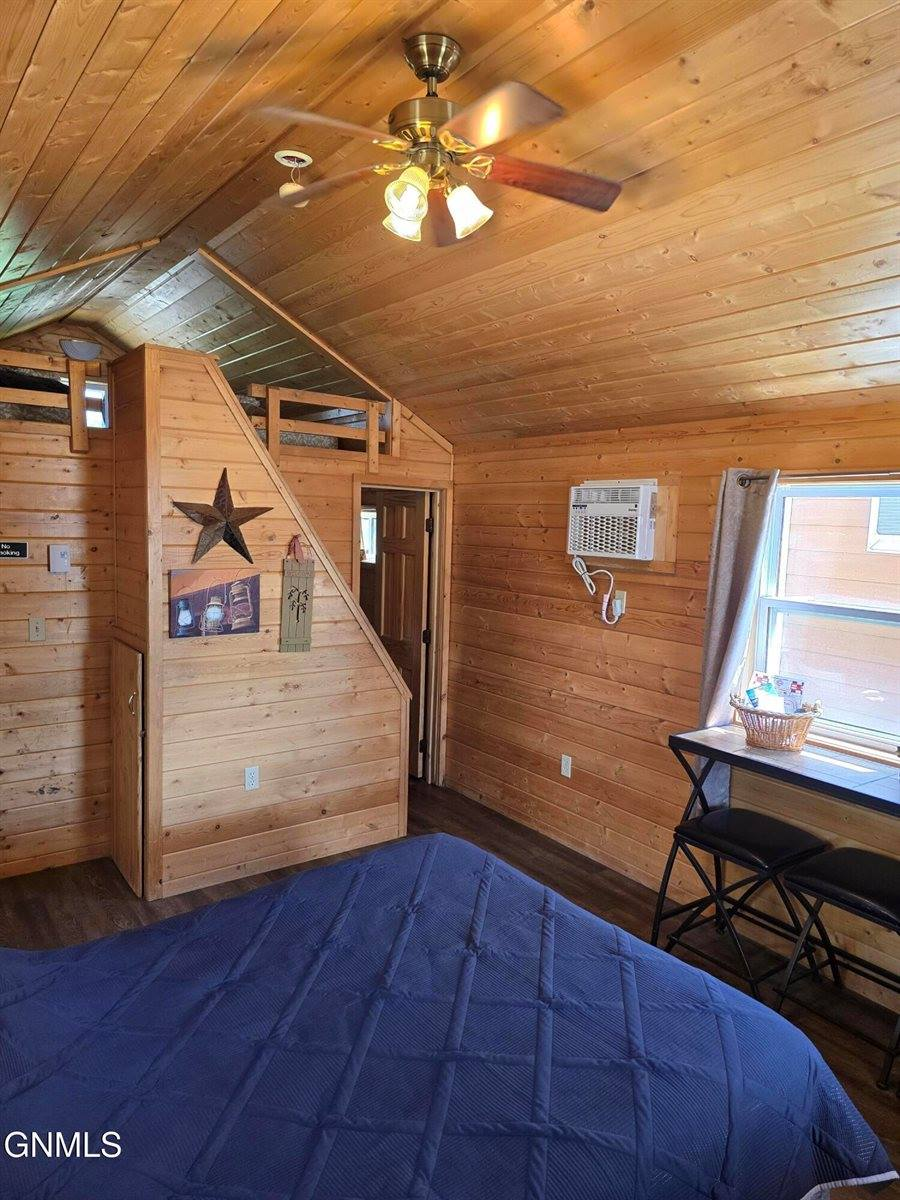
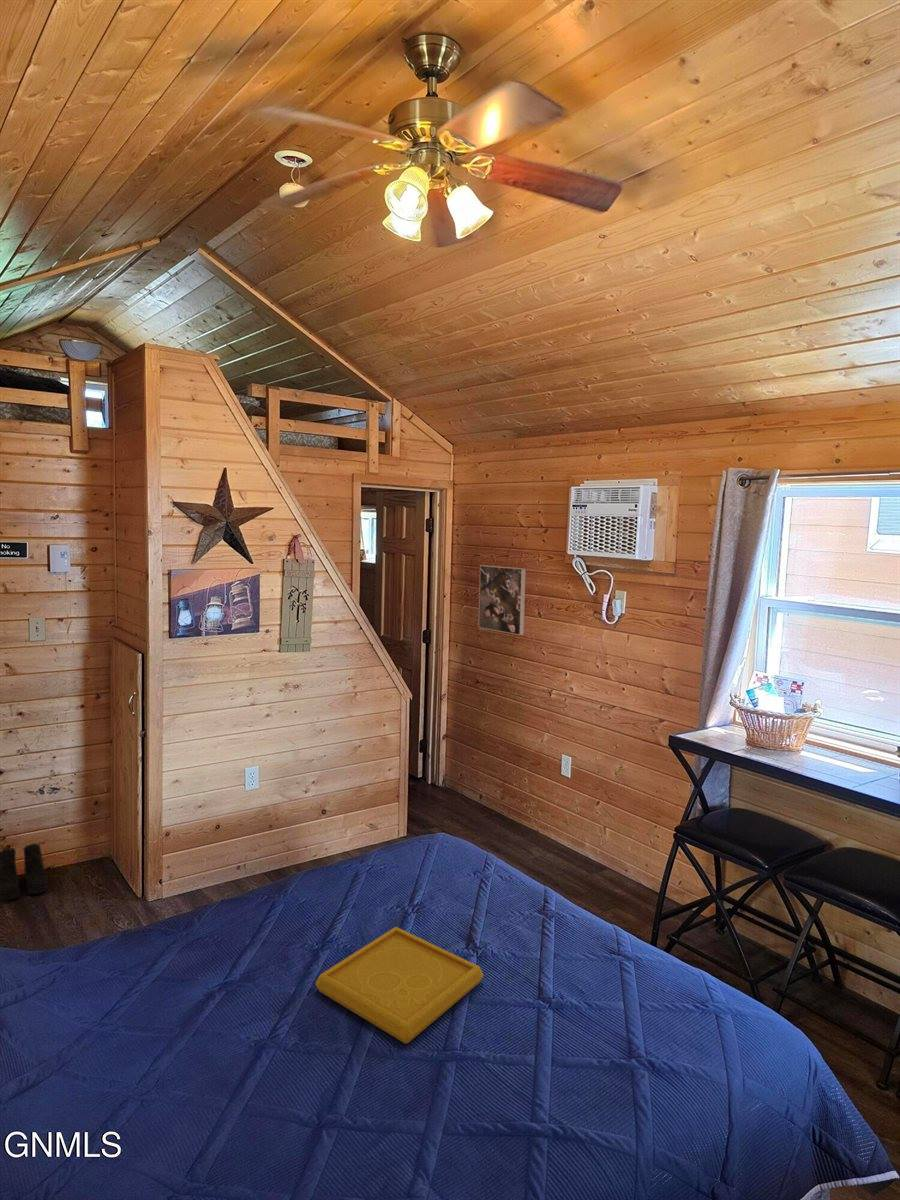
+ serving tray [315,926,484,1044]
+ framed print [478,564,527,636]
+ boots [0,842,49,901]
